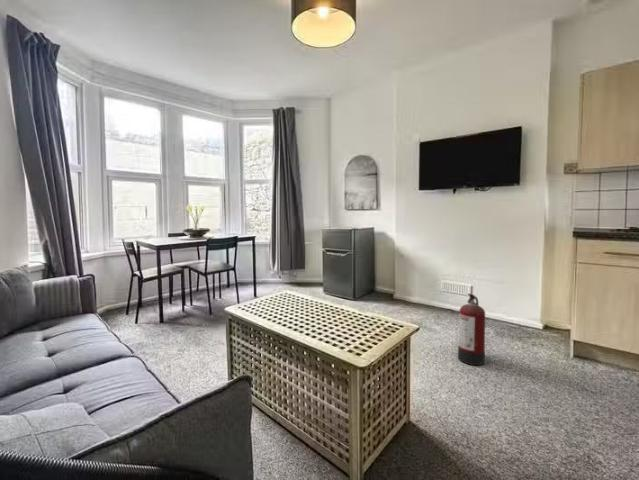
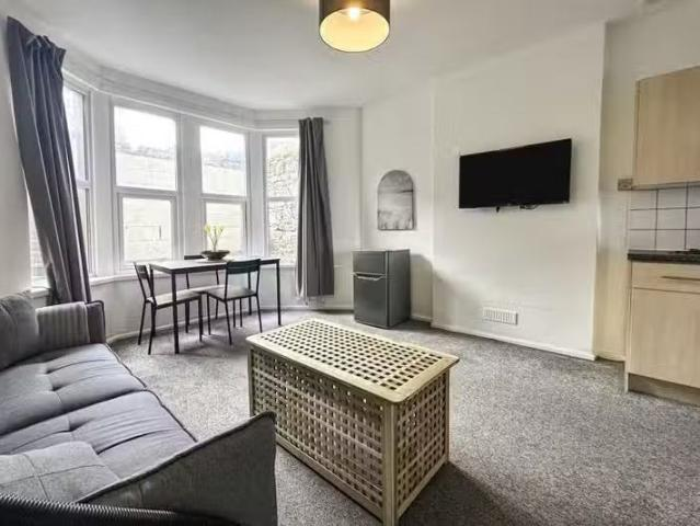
- fire extinguisher [457,292,486,366]
